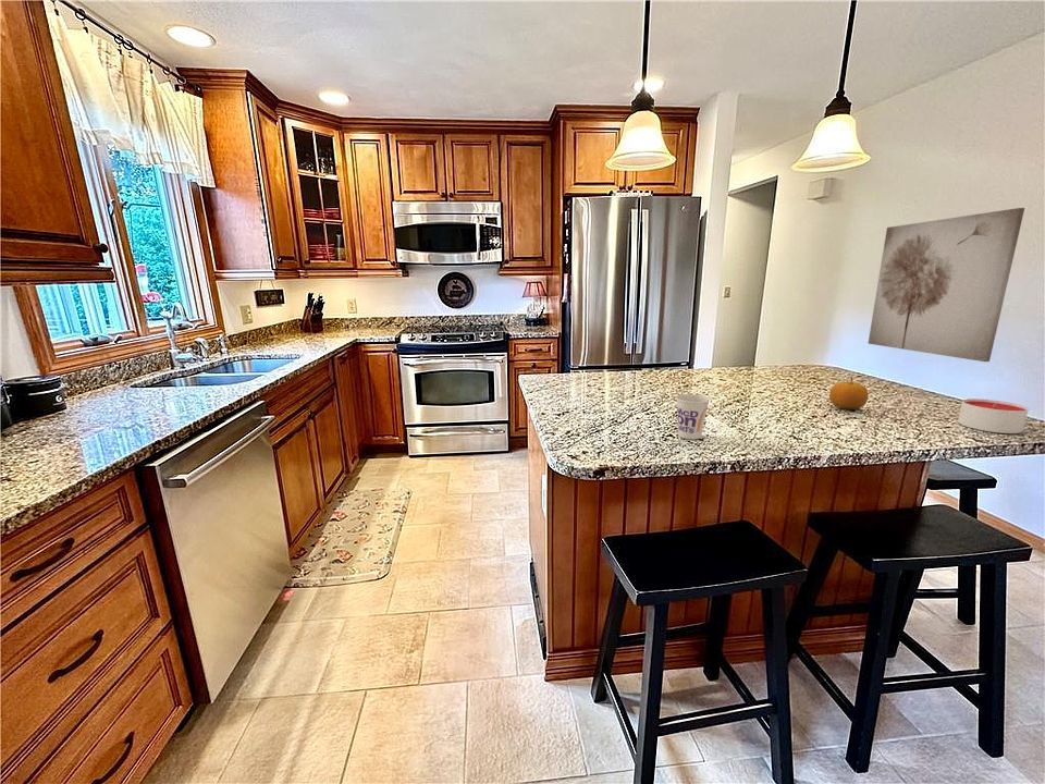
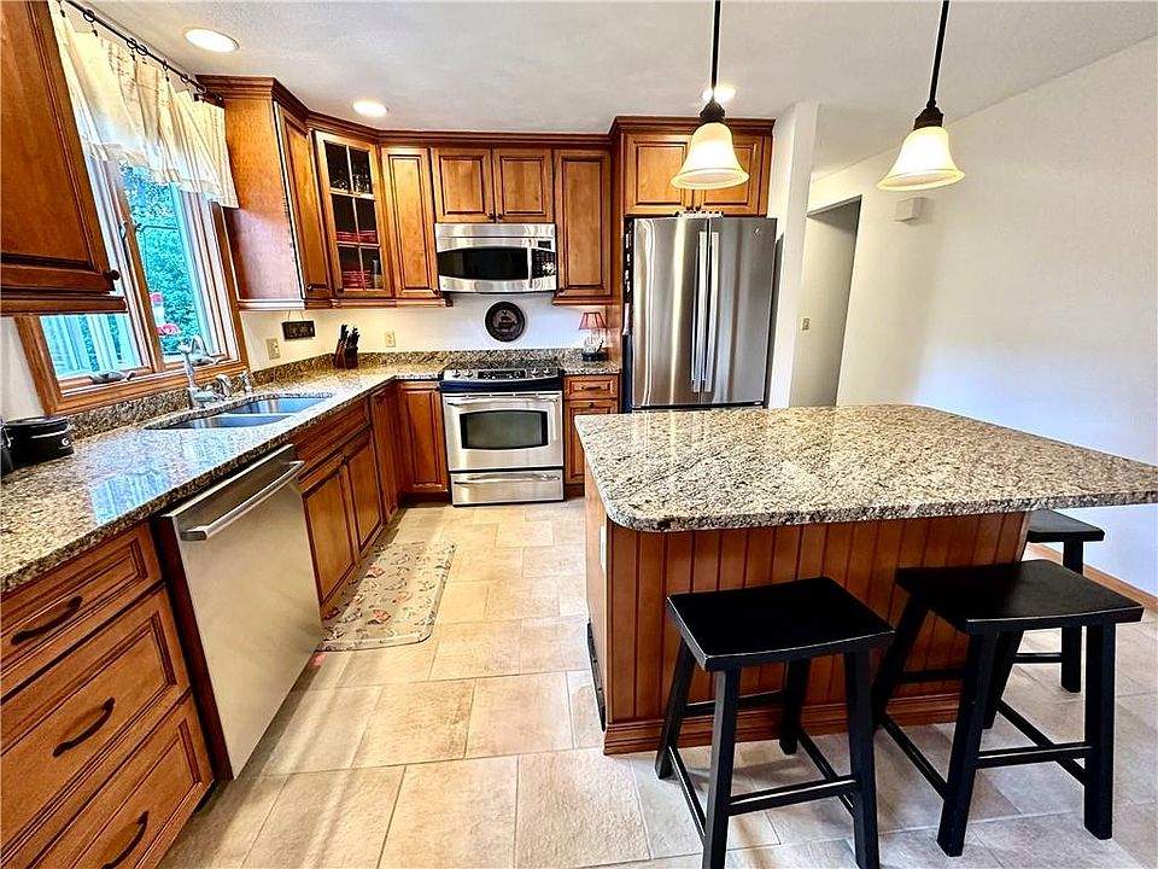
- cup [675,393,711,440]
- wall art [868,207,1025,363]
- fruit [828,376,870,411]
- candle [957,397,1030,434]
